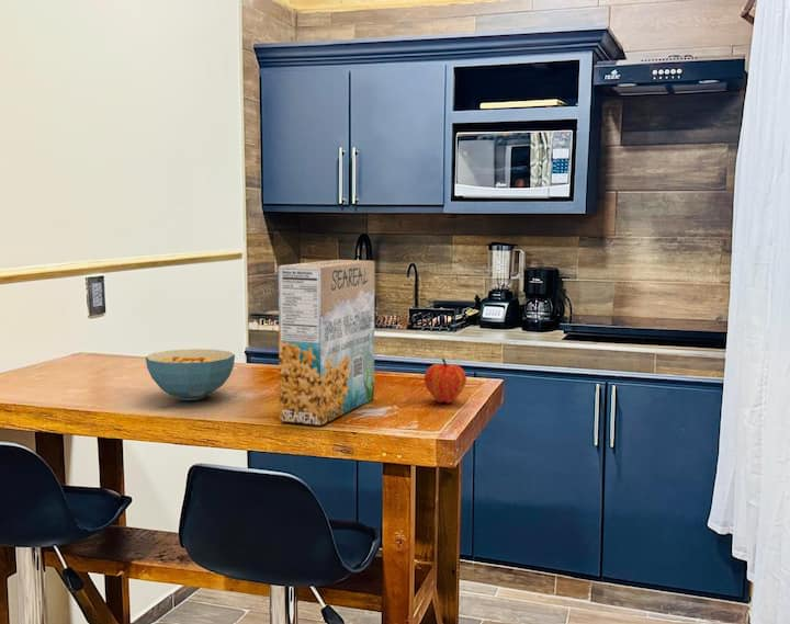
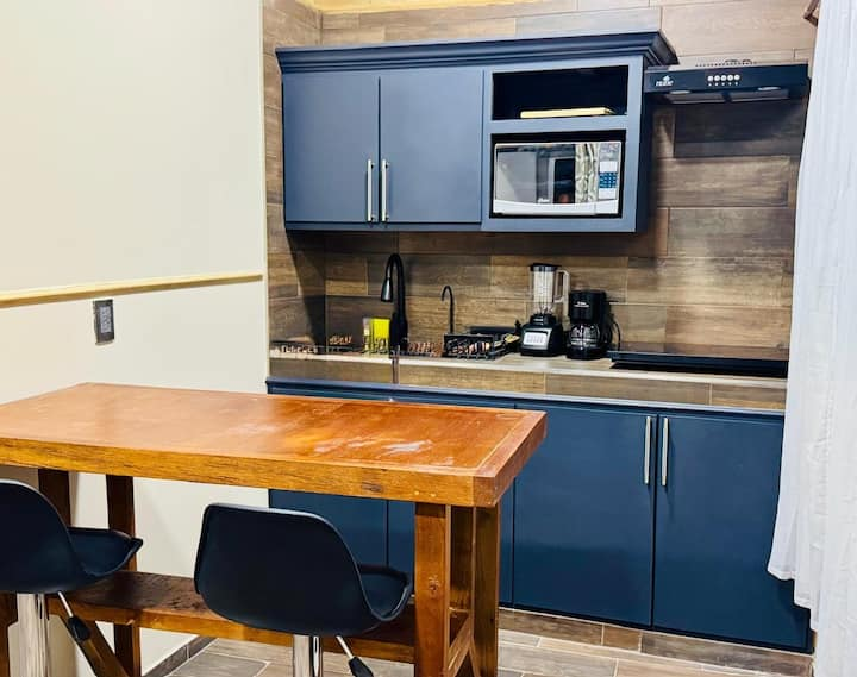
- cereal bowl [145,348,236,401]
- fruit [424,358,467,405]
- cereal box [278,259,375,427]
